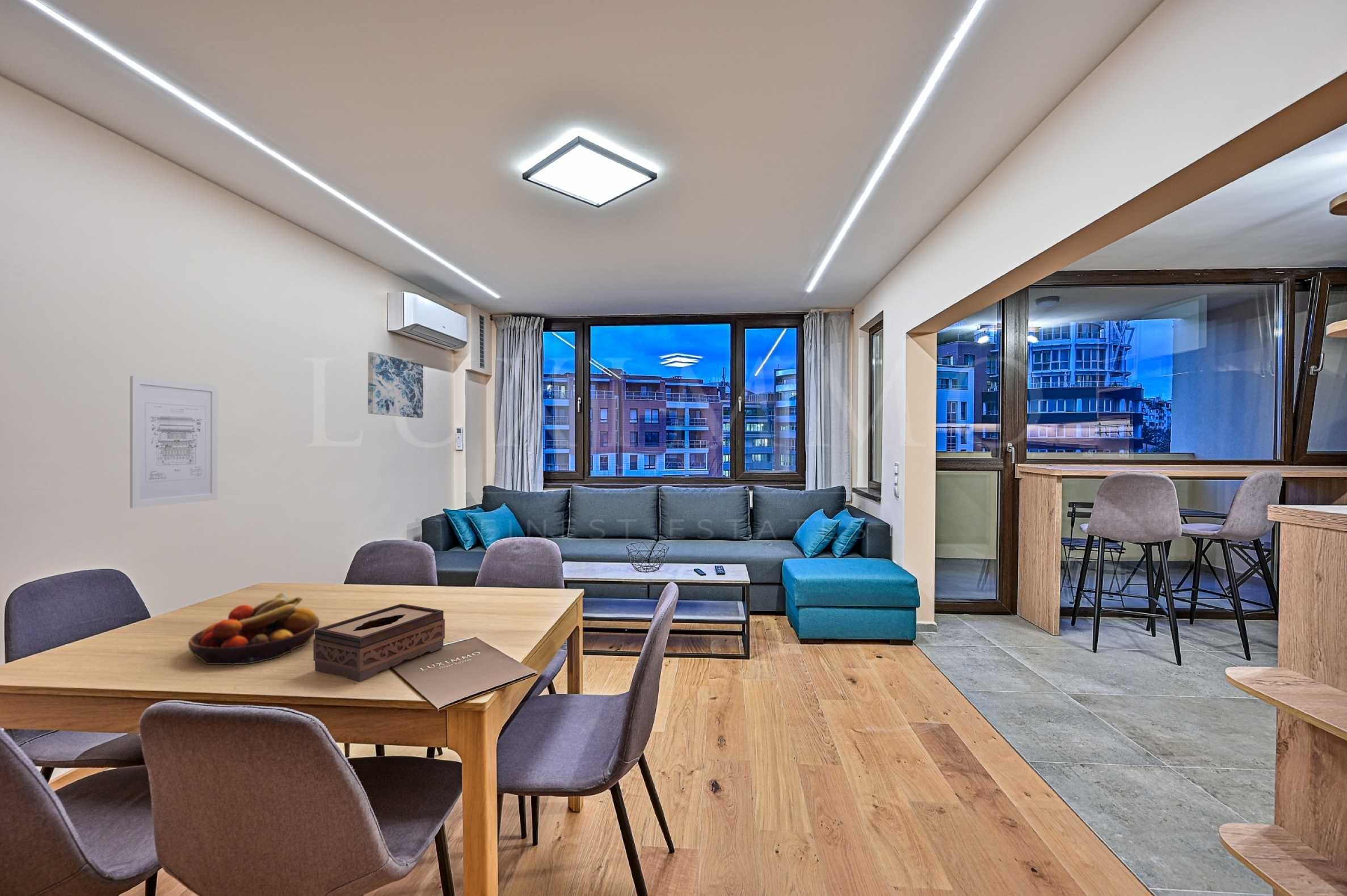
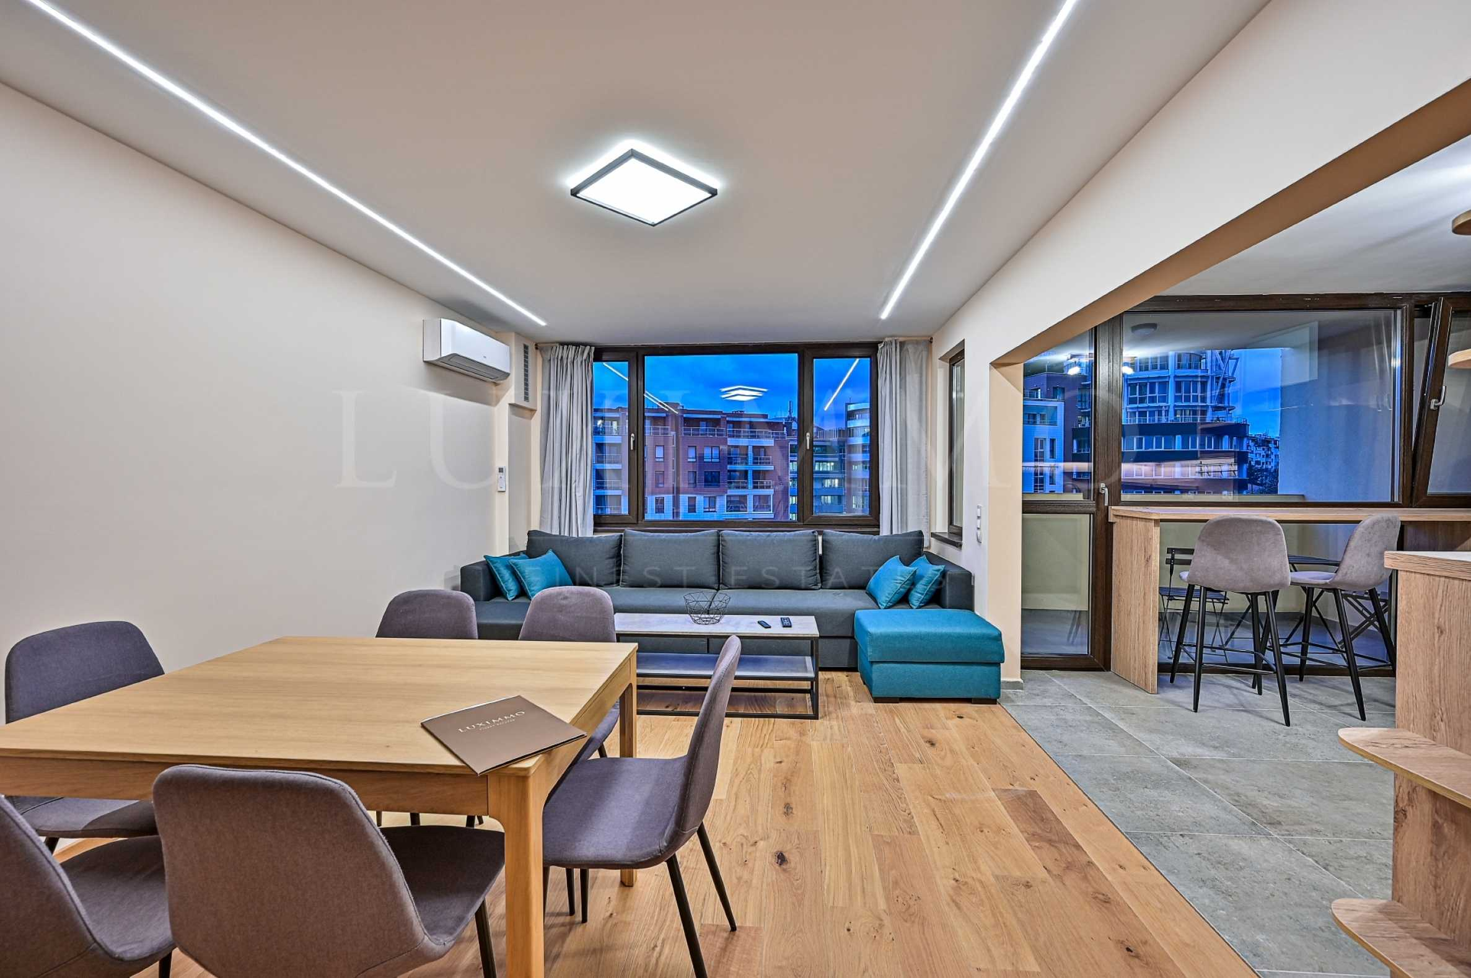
- tissue box [313,603,445,682]
- wall art [129,376,218,509]
- fruit bowl [188,591,320,666]
- wall art [367,352,424,419]
